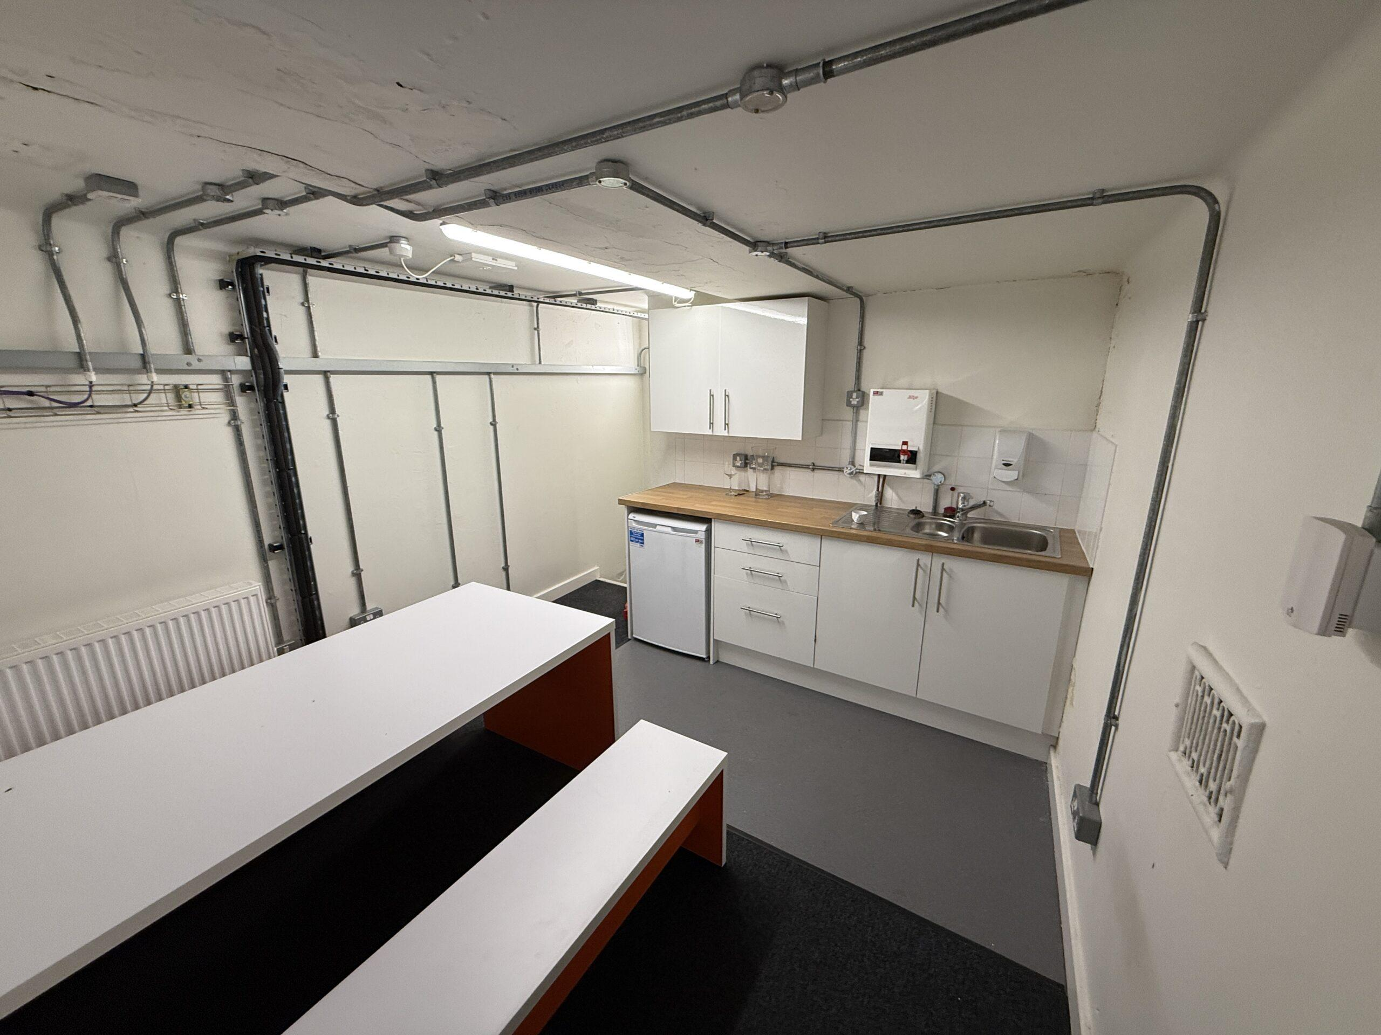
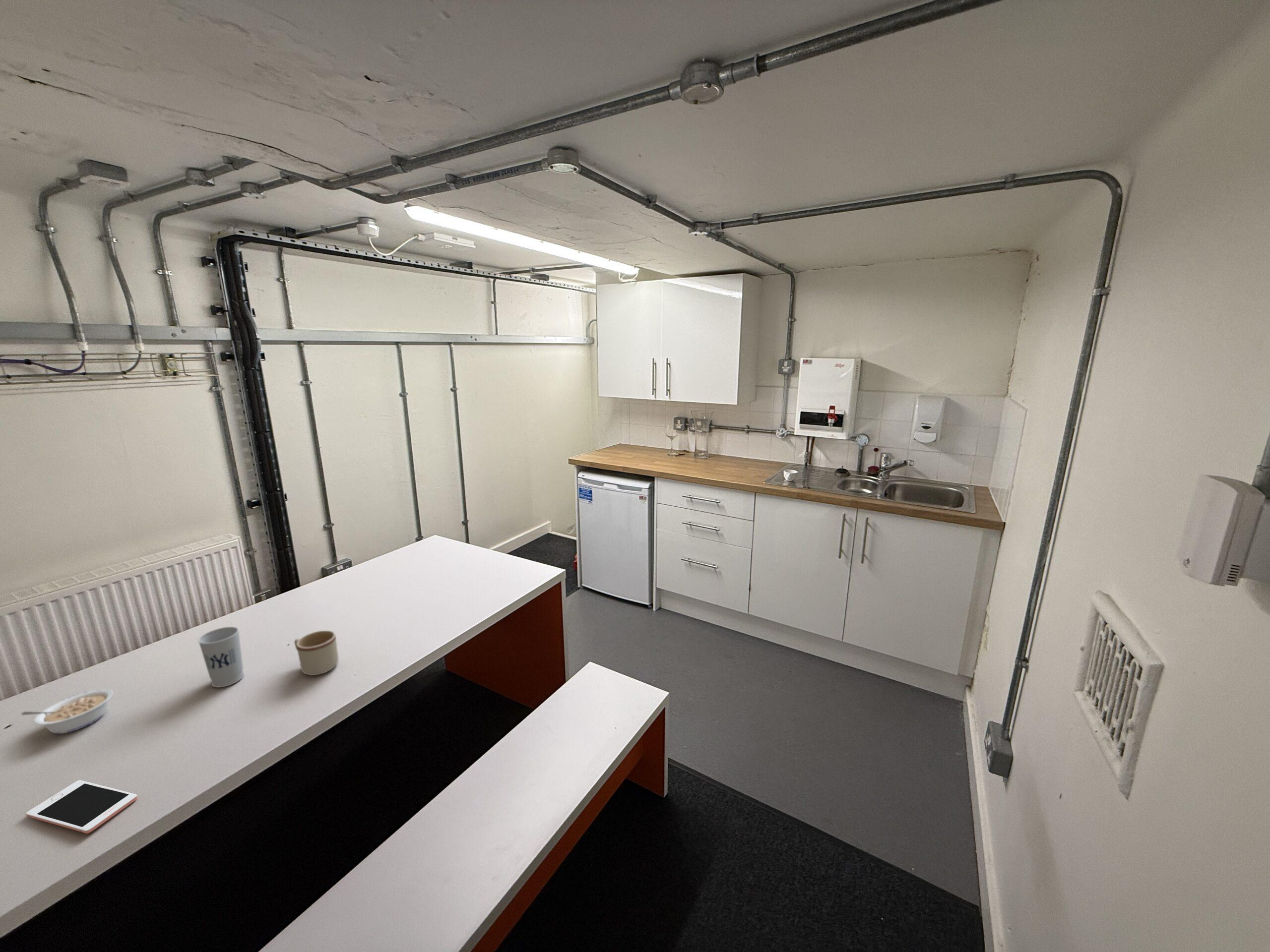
+ mug [294,630,339,676]
+ cup [197,626,245,688]
+ legume [21,689,114,734]
+ cell phone [25,780,138,834]
